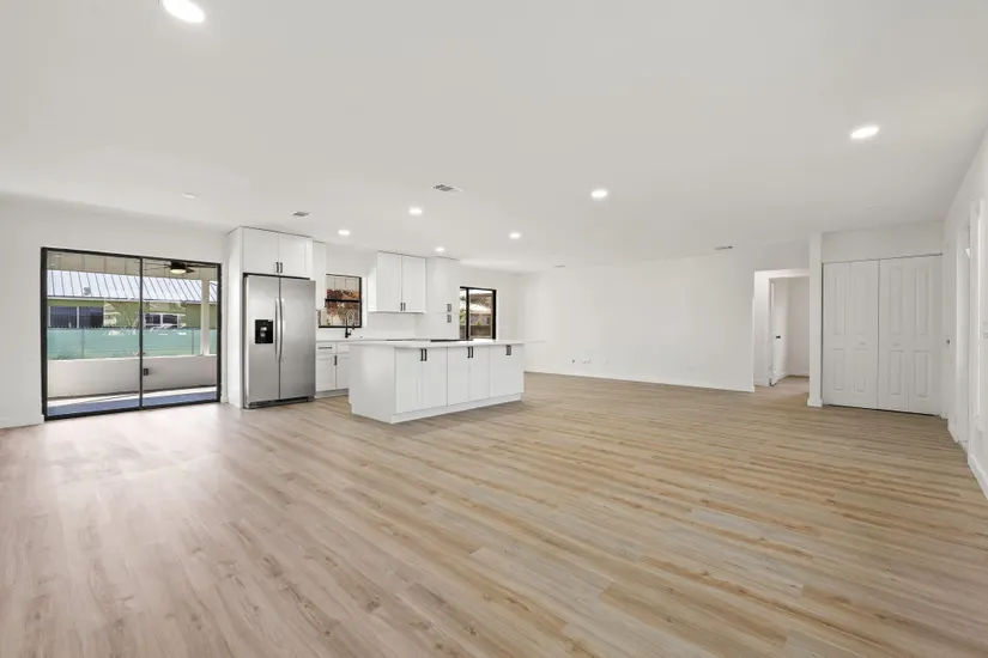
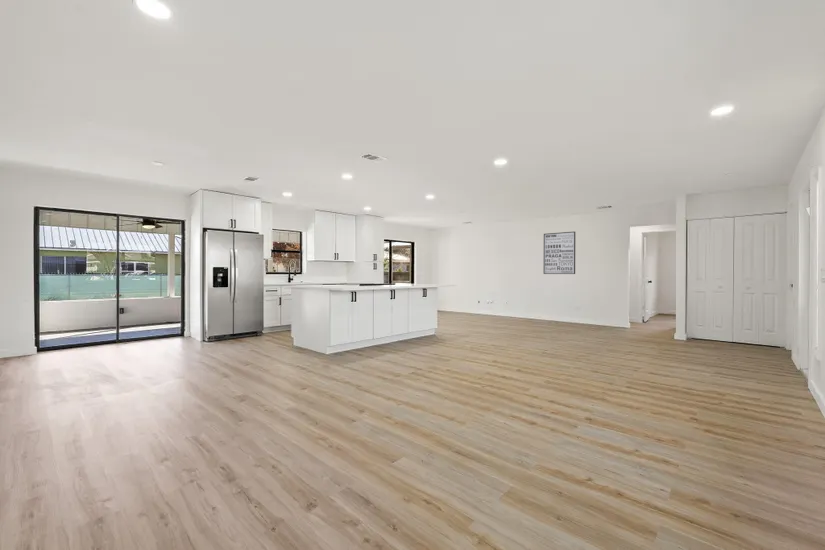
+ wall art [543,231,576,275]
